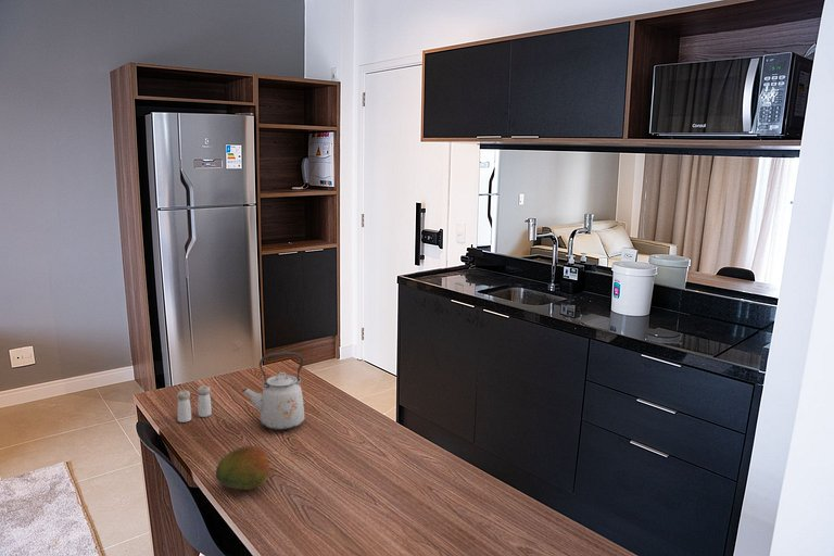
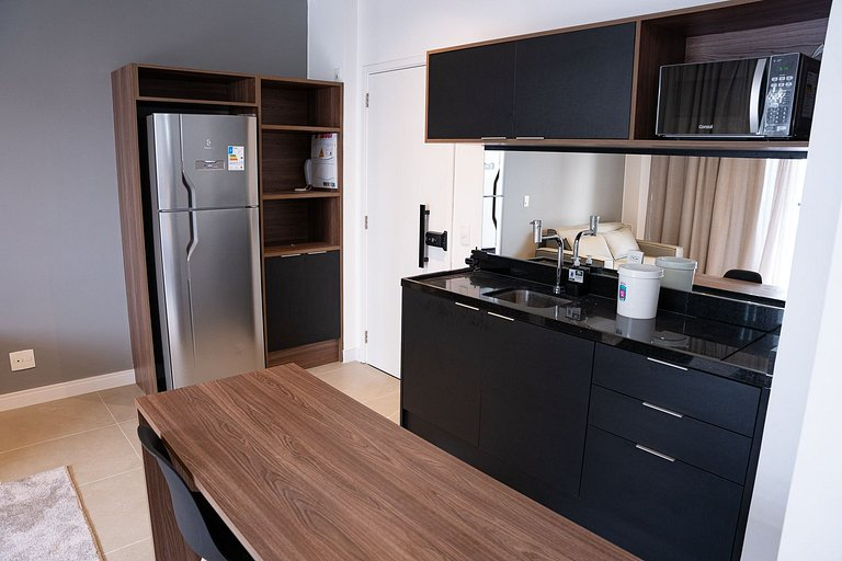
- kettle [241,351,306,431]
- fruit [215,444,271,491]
- salt and pepper shaker [176,384,213,424]
